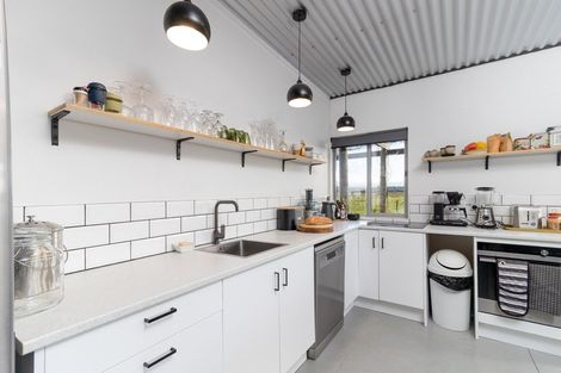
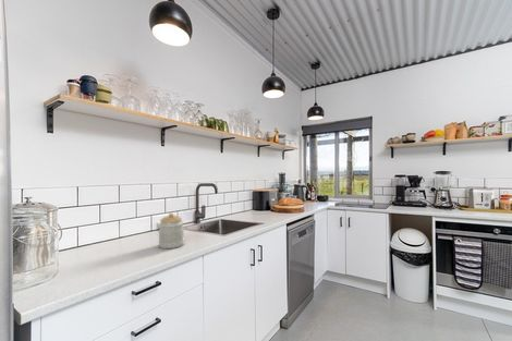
+ jar [157,211,185,249]
